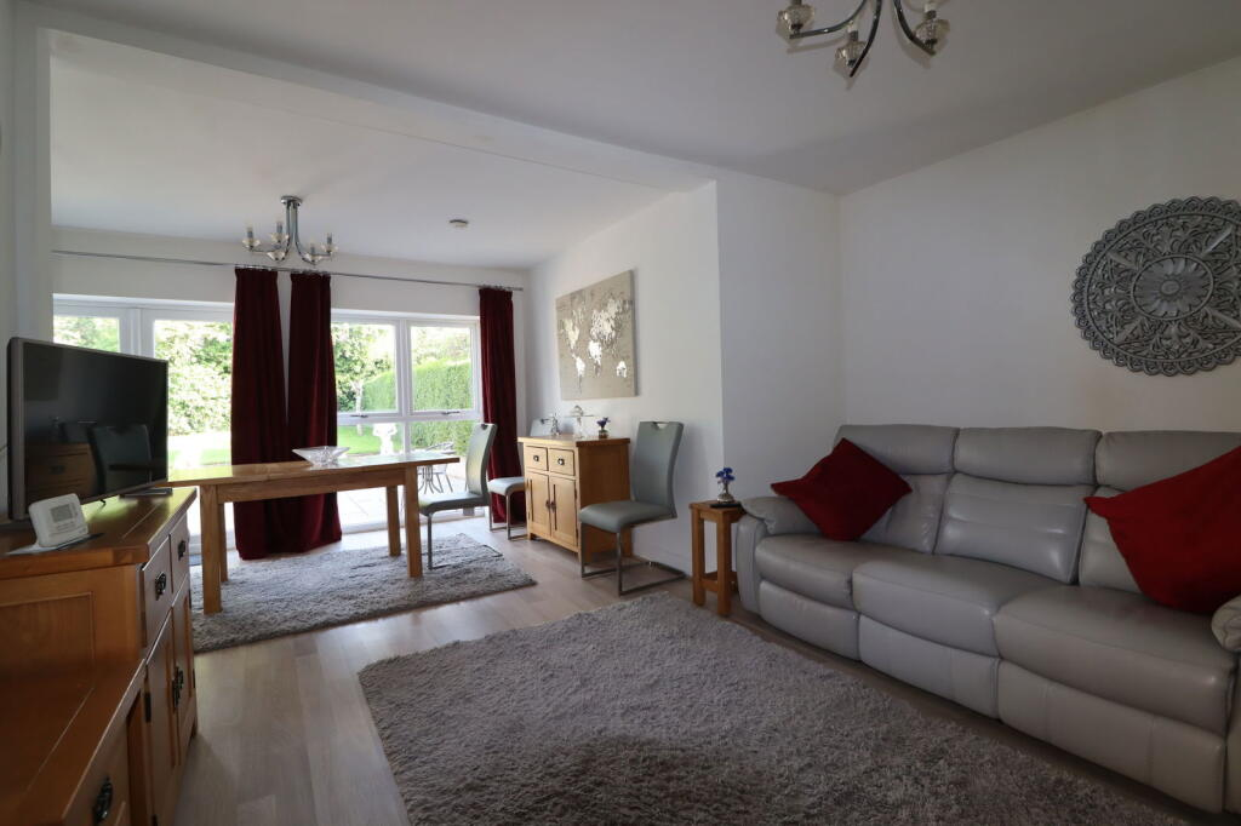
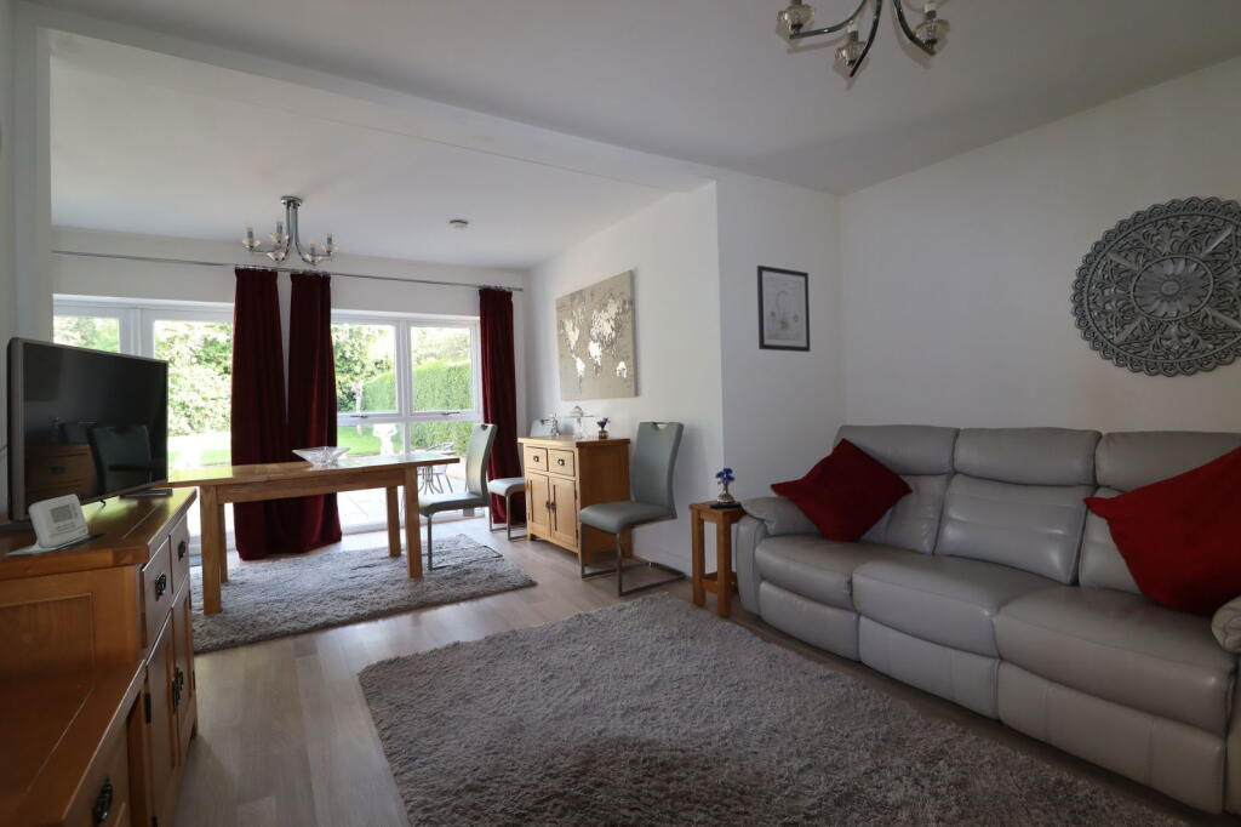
+ wall art [756,264,811,353]
